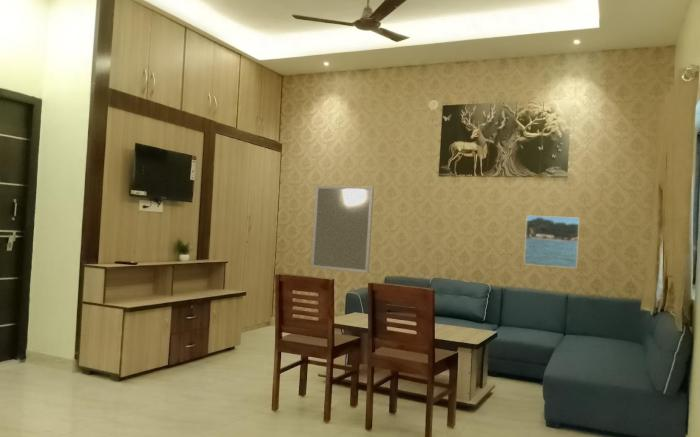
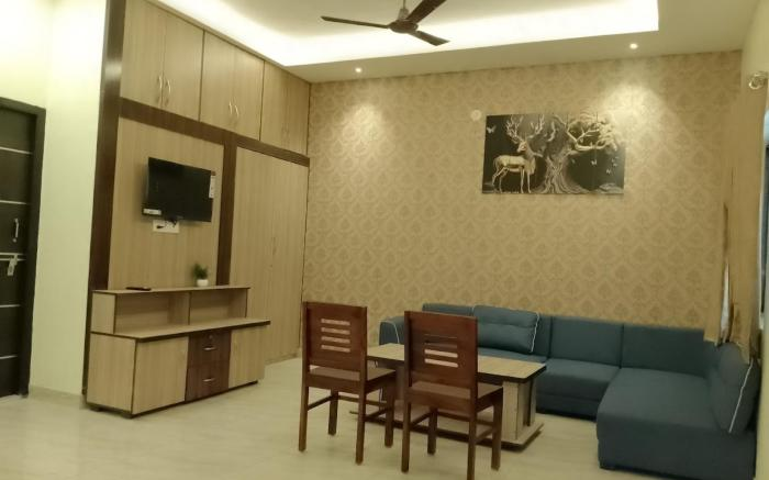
- home mirror [310,185,375,274]
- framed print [523,214,580,269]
